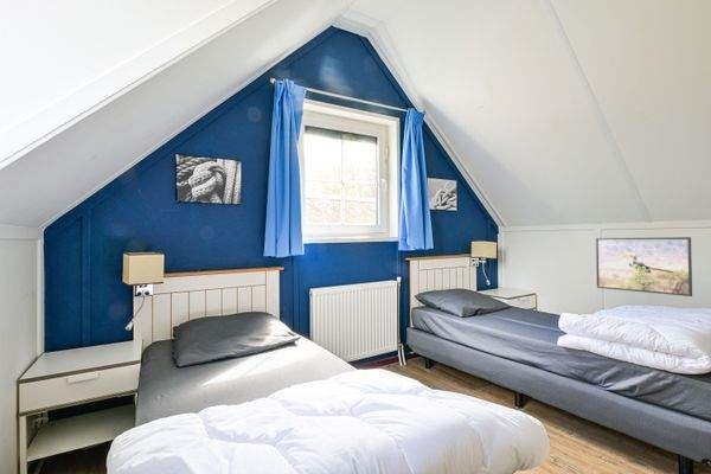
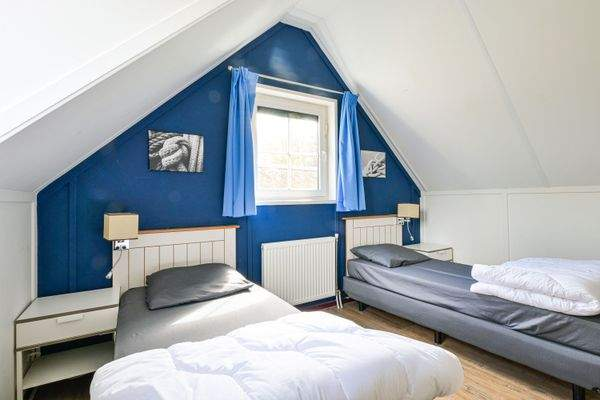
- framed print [595,236,693,297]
